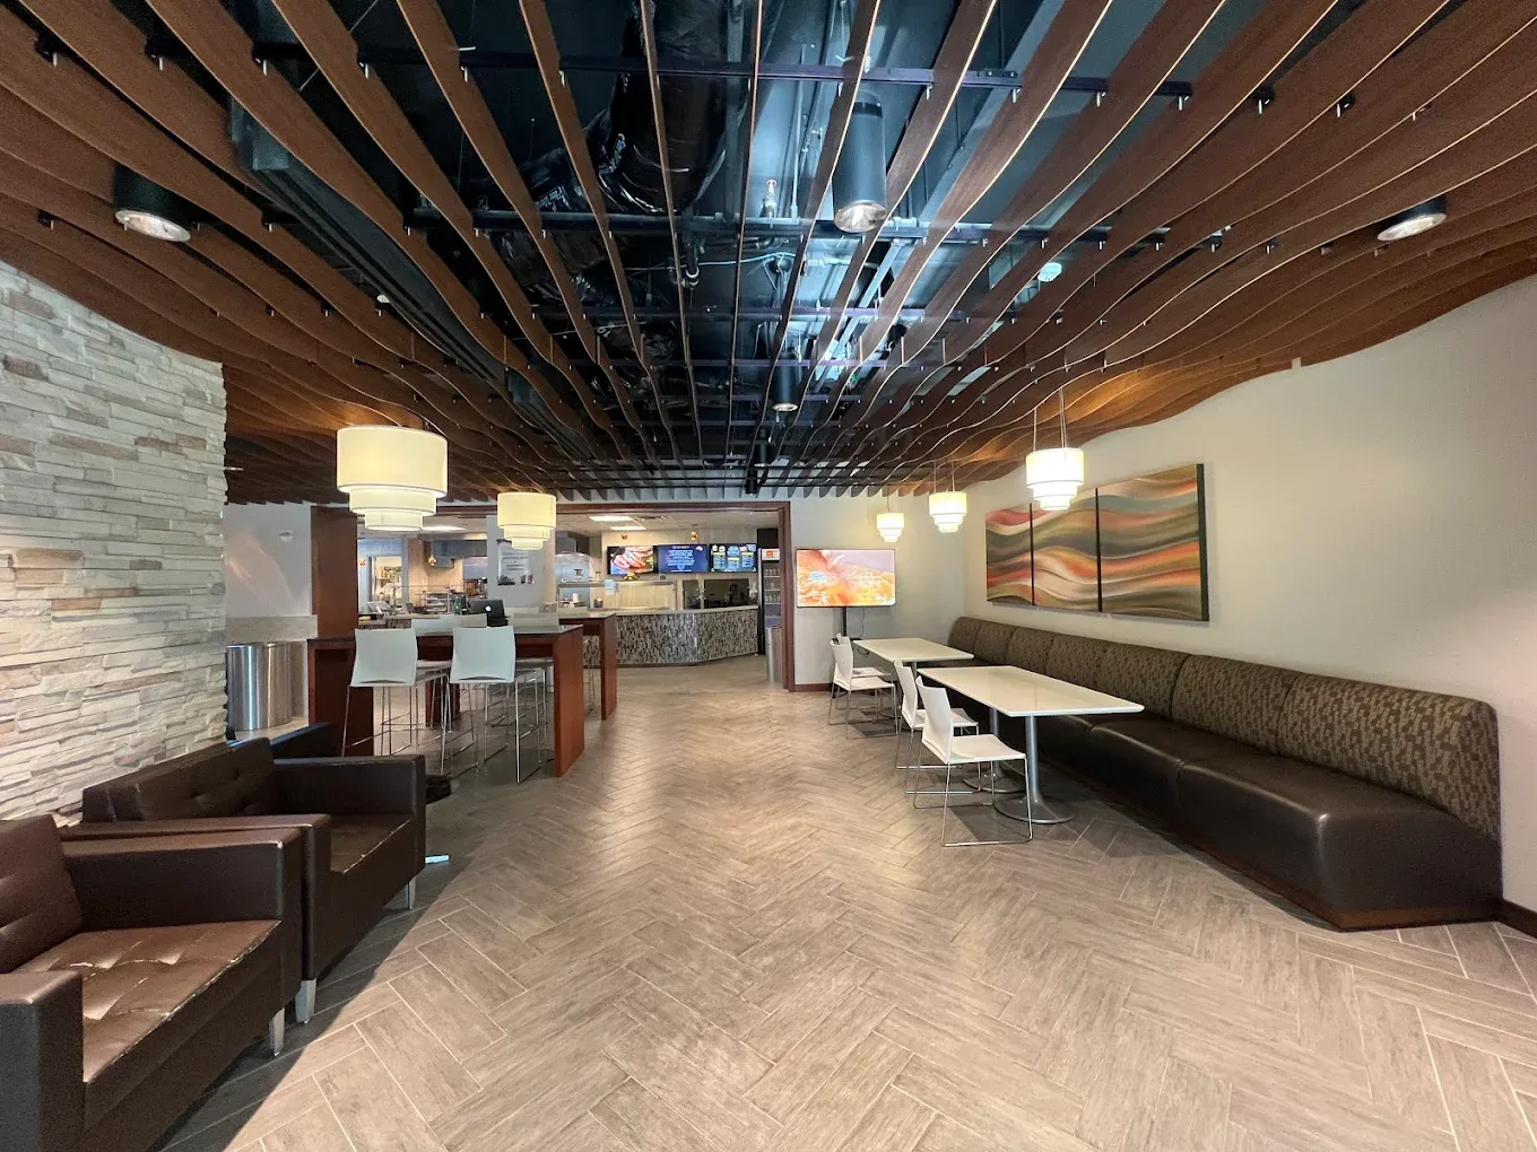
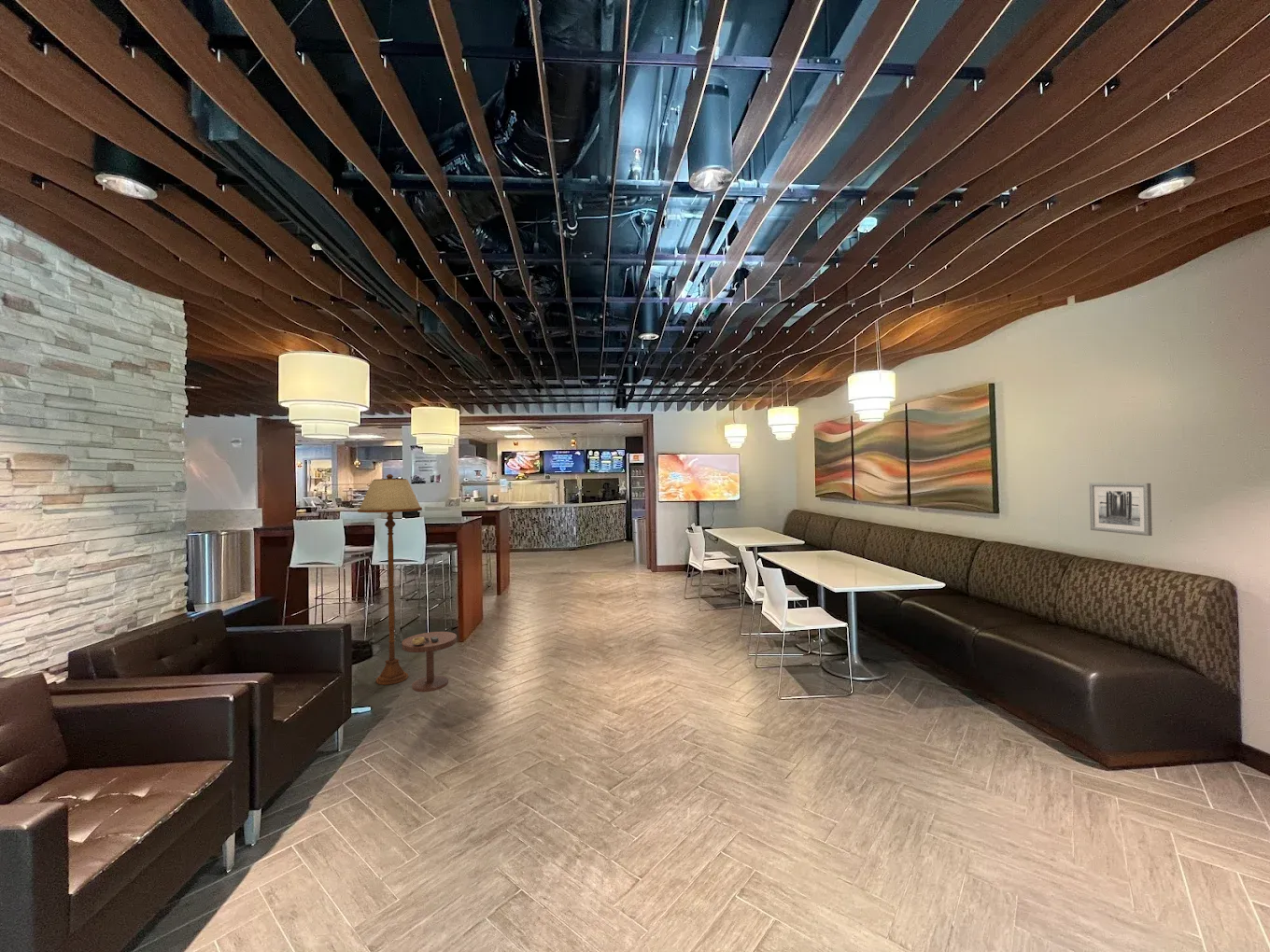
+ floor lamp [357,473,423,686]
+ side table [402,631,458,732]
+ wall art [1089,483,1153,537]
